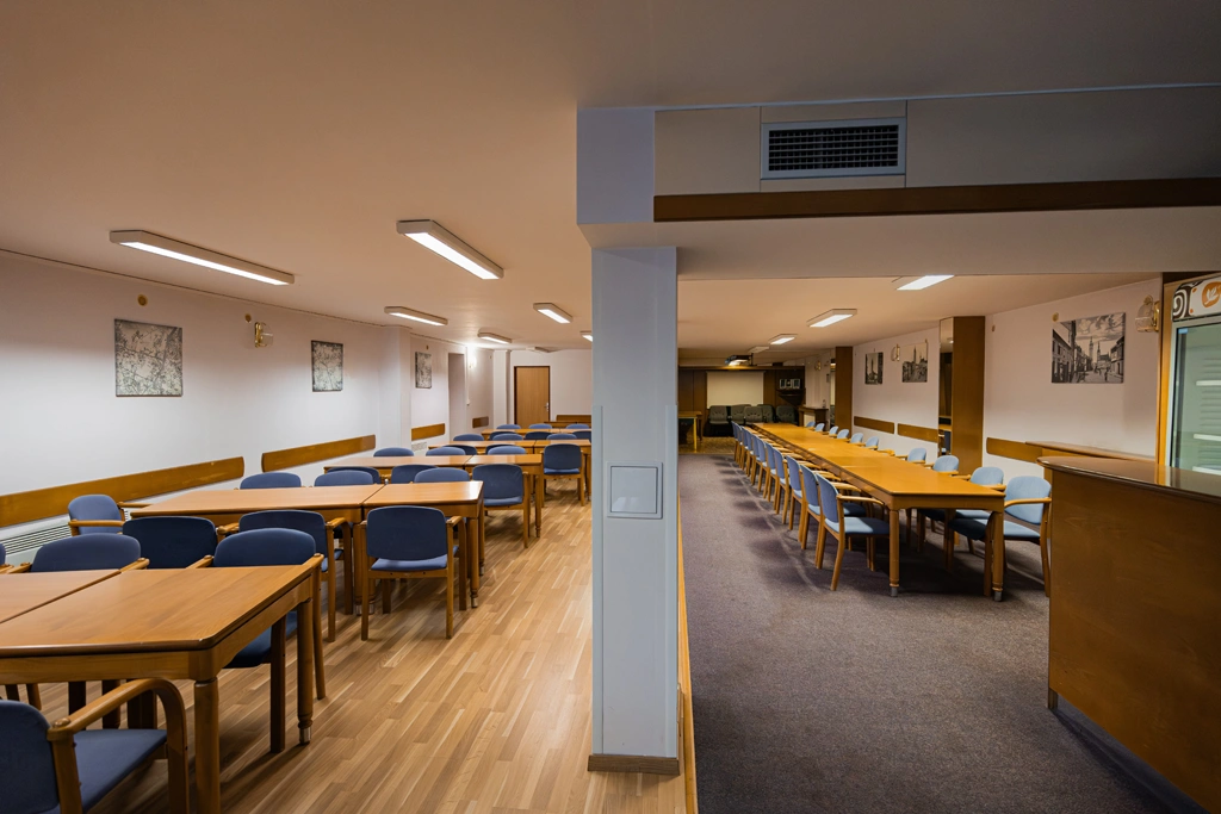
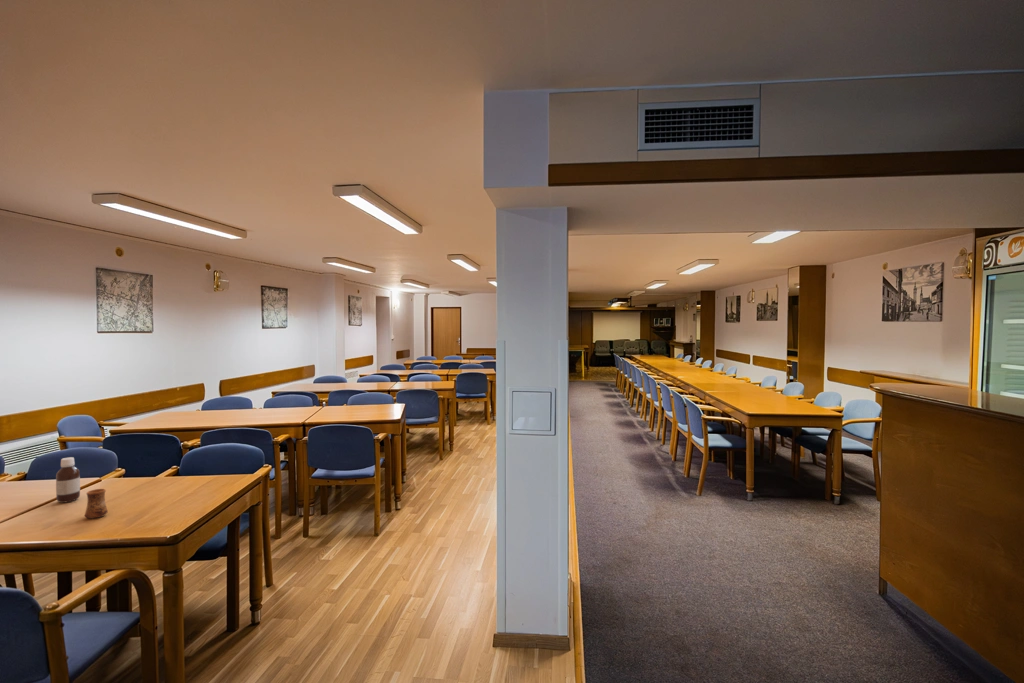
+ cup [84,488,109,520]
+ bottle [55,456,81,504]
